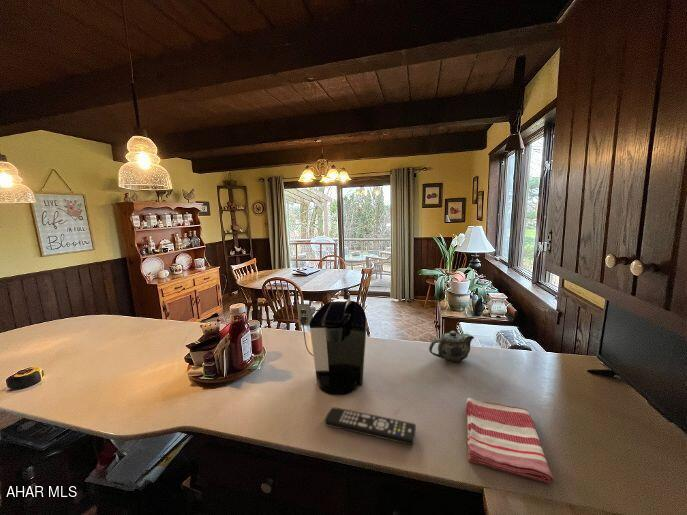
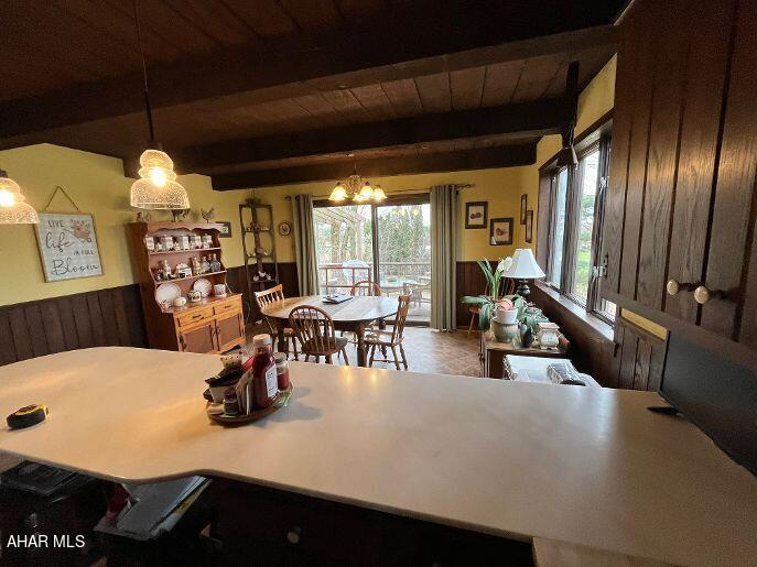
- dish towel [465,397,554,484]
- coffee maker [297,298,368,396]
- remote control [323,406,417,446]
- chinaware [428,330,475,364]
